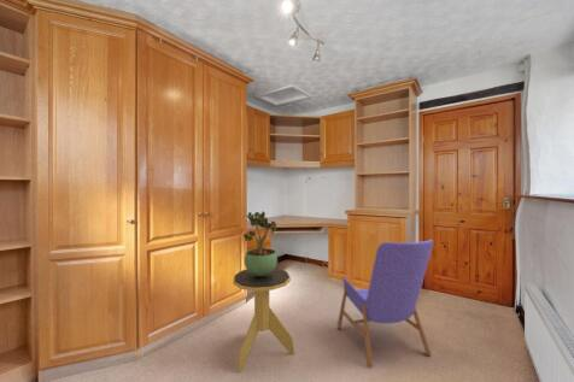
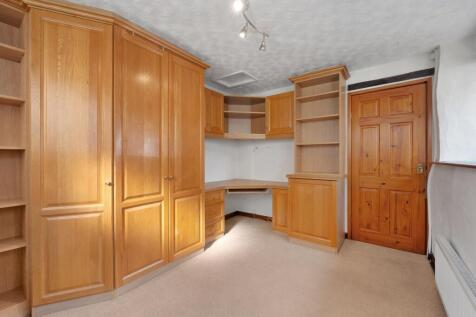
- potted plant [242,210,279,277]
- side table [232,266,295,374]
- armchair [335,239,434,368]
